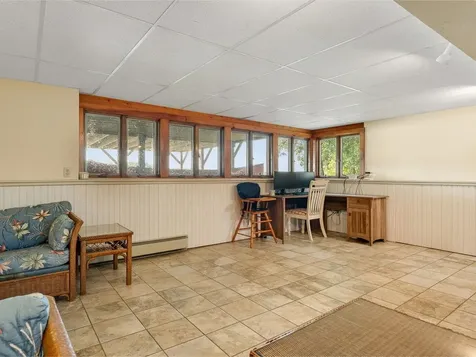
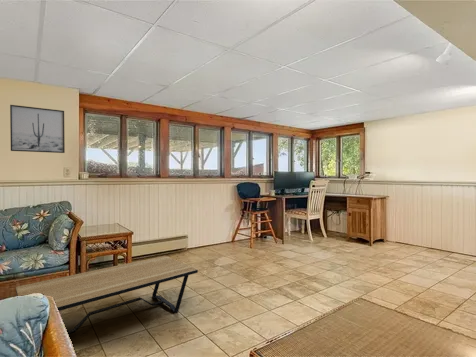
+ coffee table [15,255,199,335]
+ wall art [9,104,66,154]
